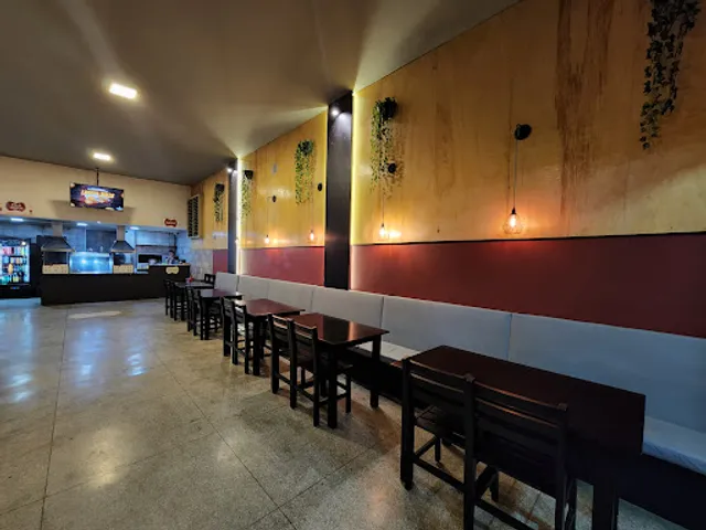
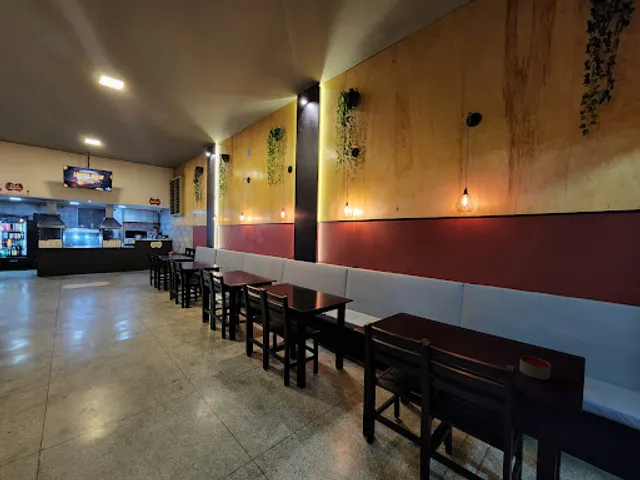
+ candle [519,355,552,380]
